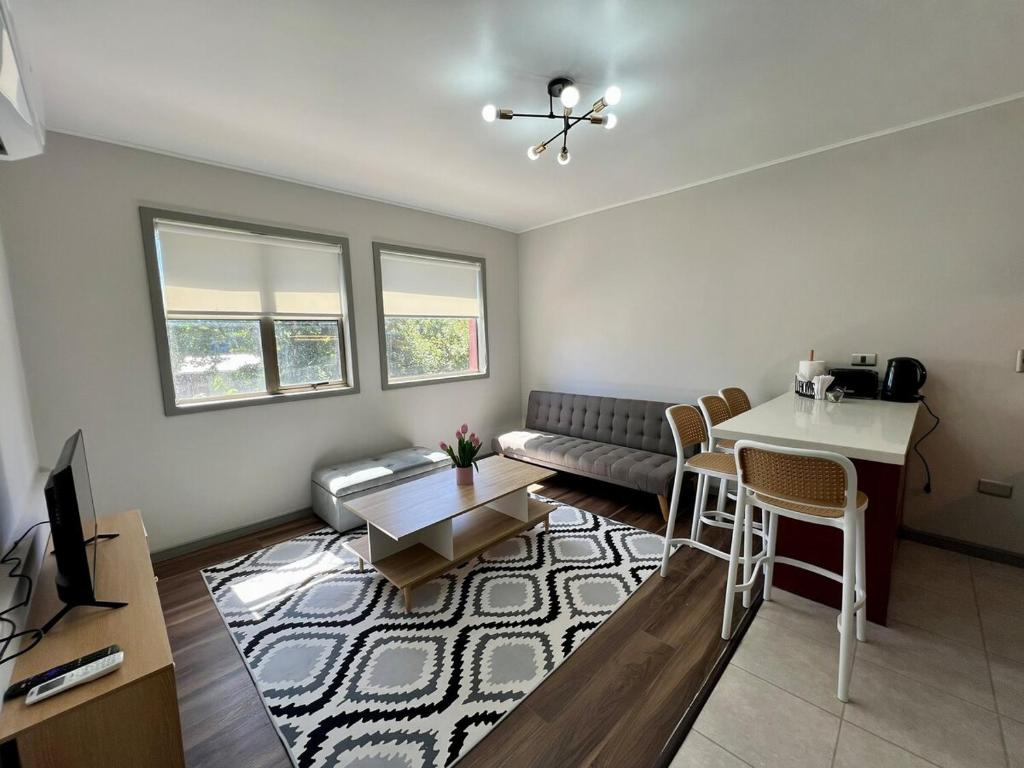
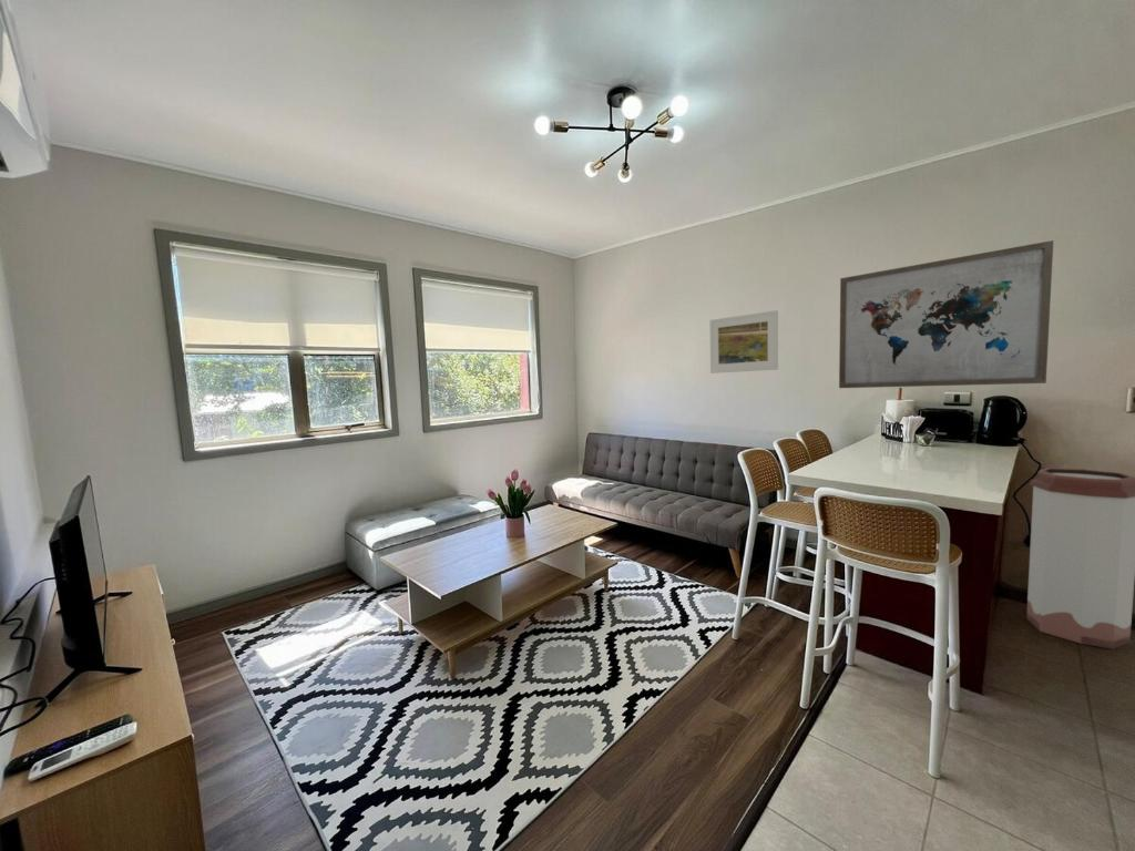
+ wall art [838,239,1054,389]
+ trash can [1025,468,1135,650]
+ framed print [709,309,779,375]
